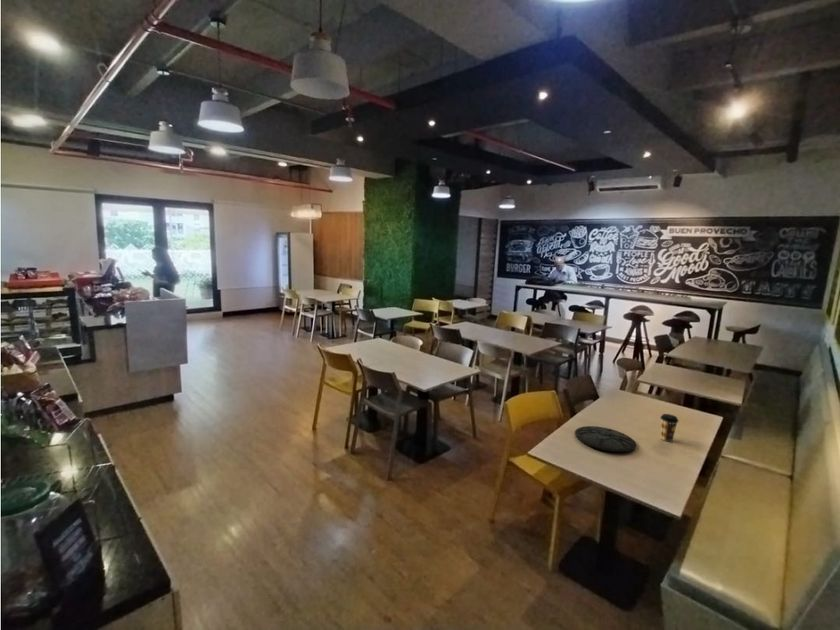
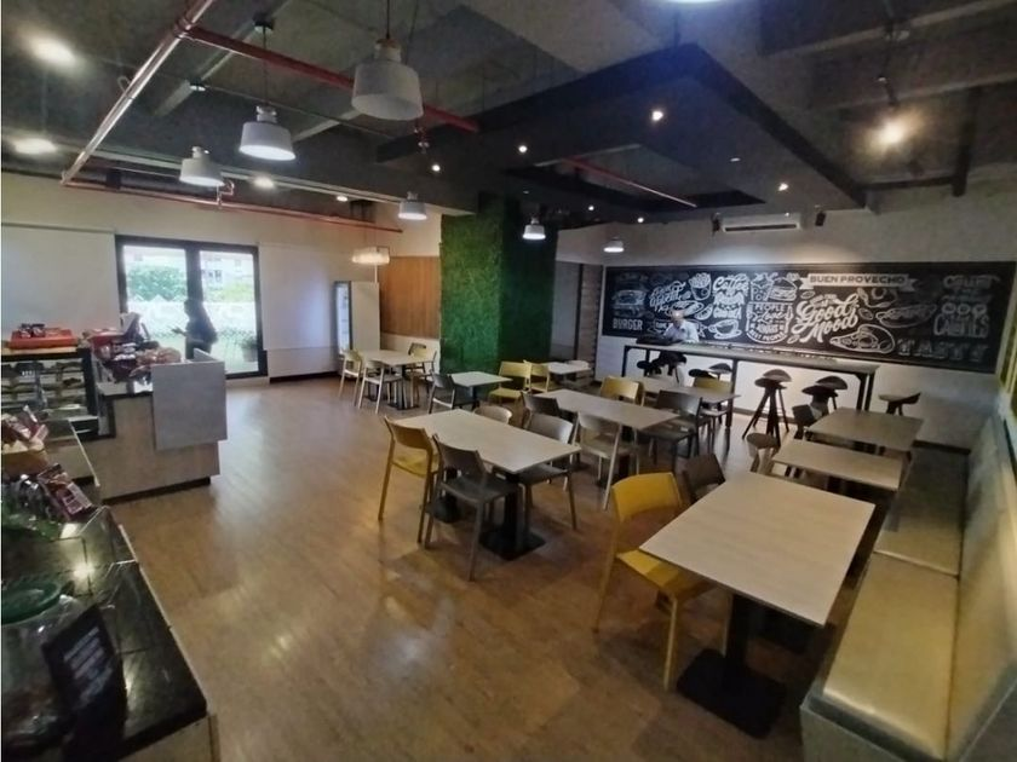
- plate [574,425,637,453]
- coffee cup [659,413,679,442]
